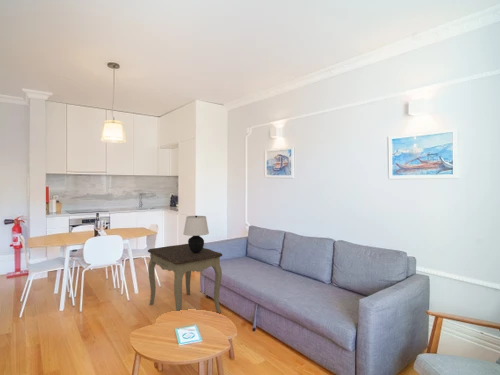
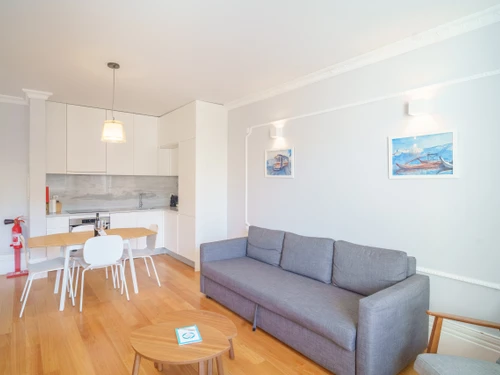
- side table [147,243,223,314]
- table lamp [182,215,210,253]
